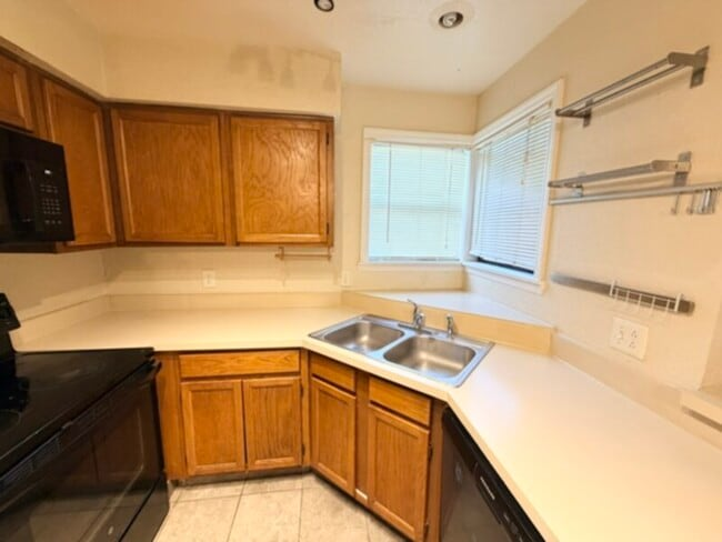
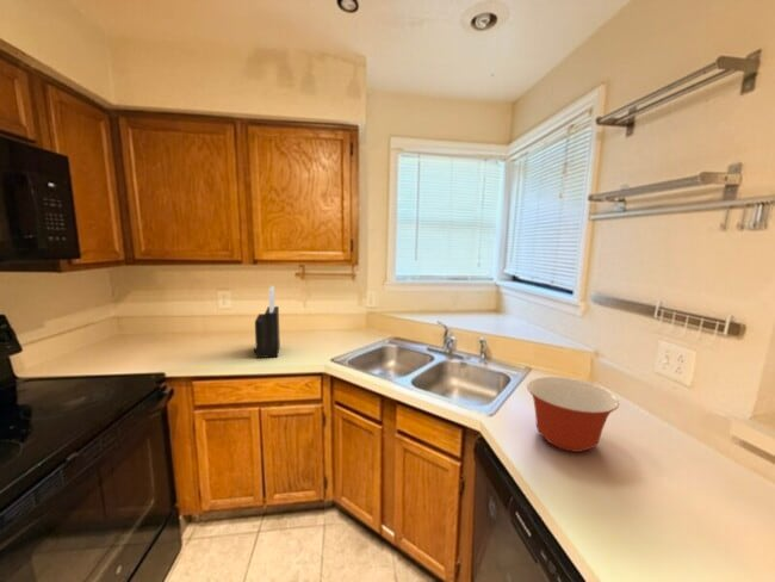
+ knife block [253,285,281,359]
+ mixing bowl [526,376,620,453]
